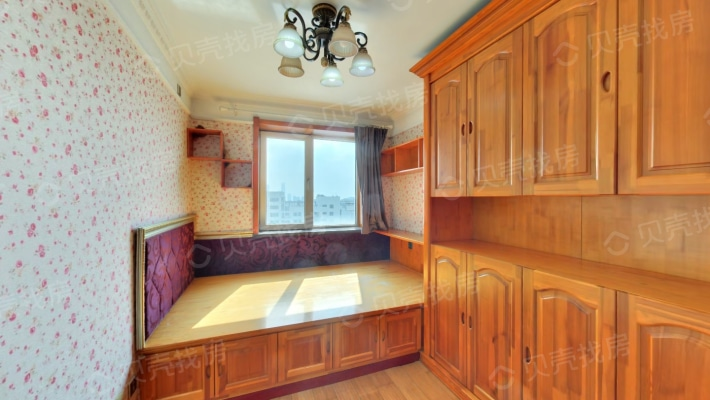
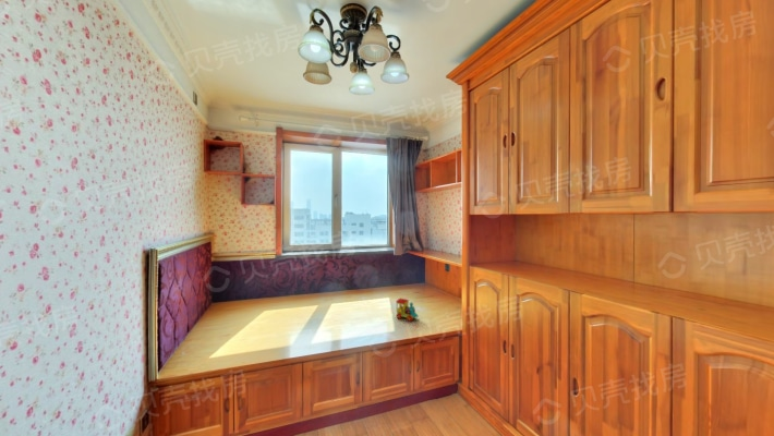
+ toy train [395,298,420,323]
